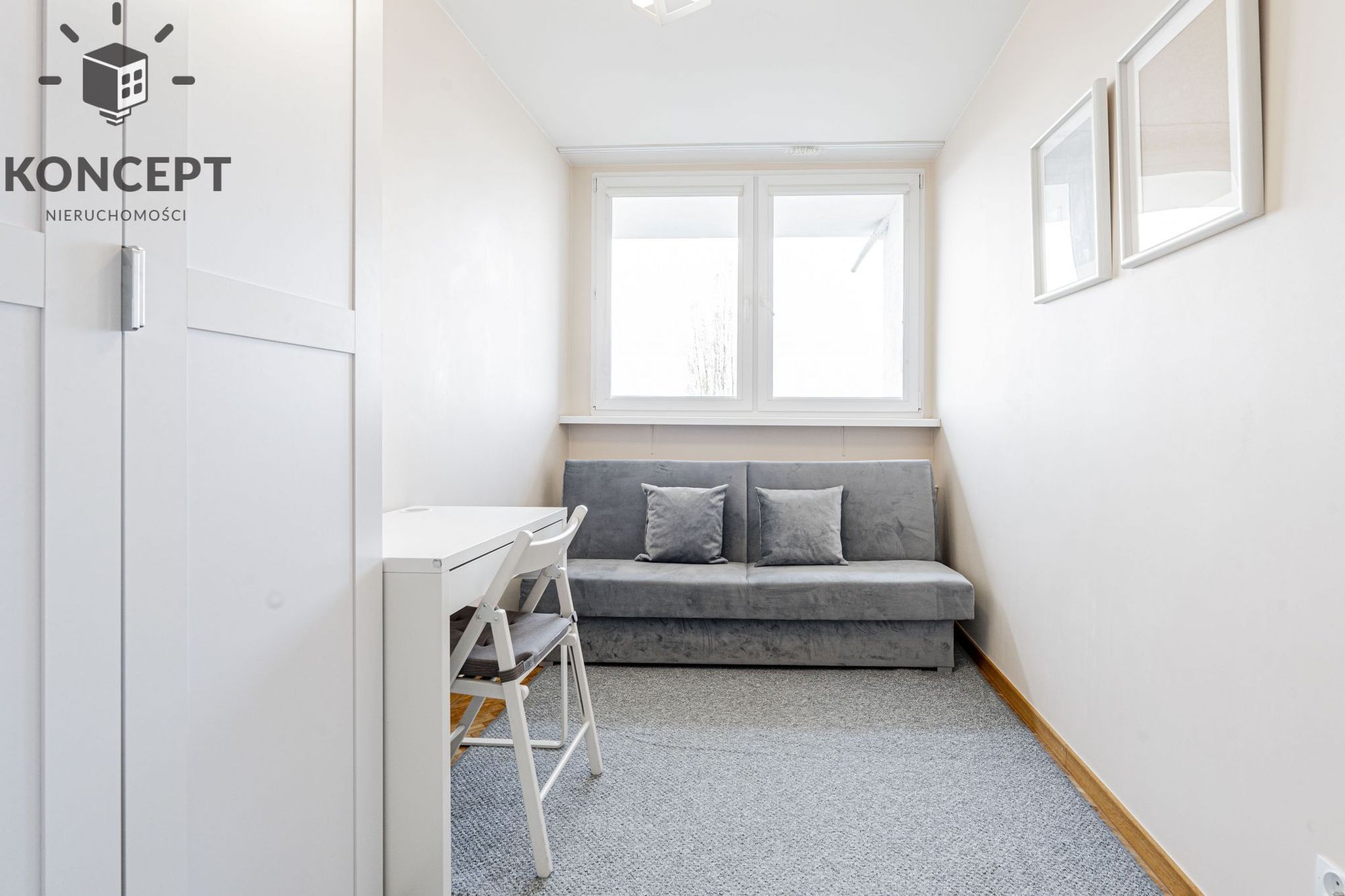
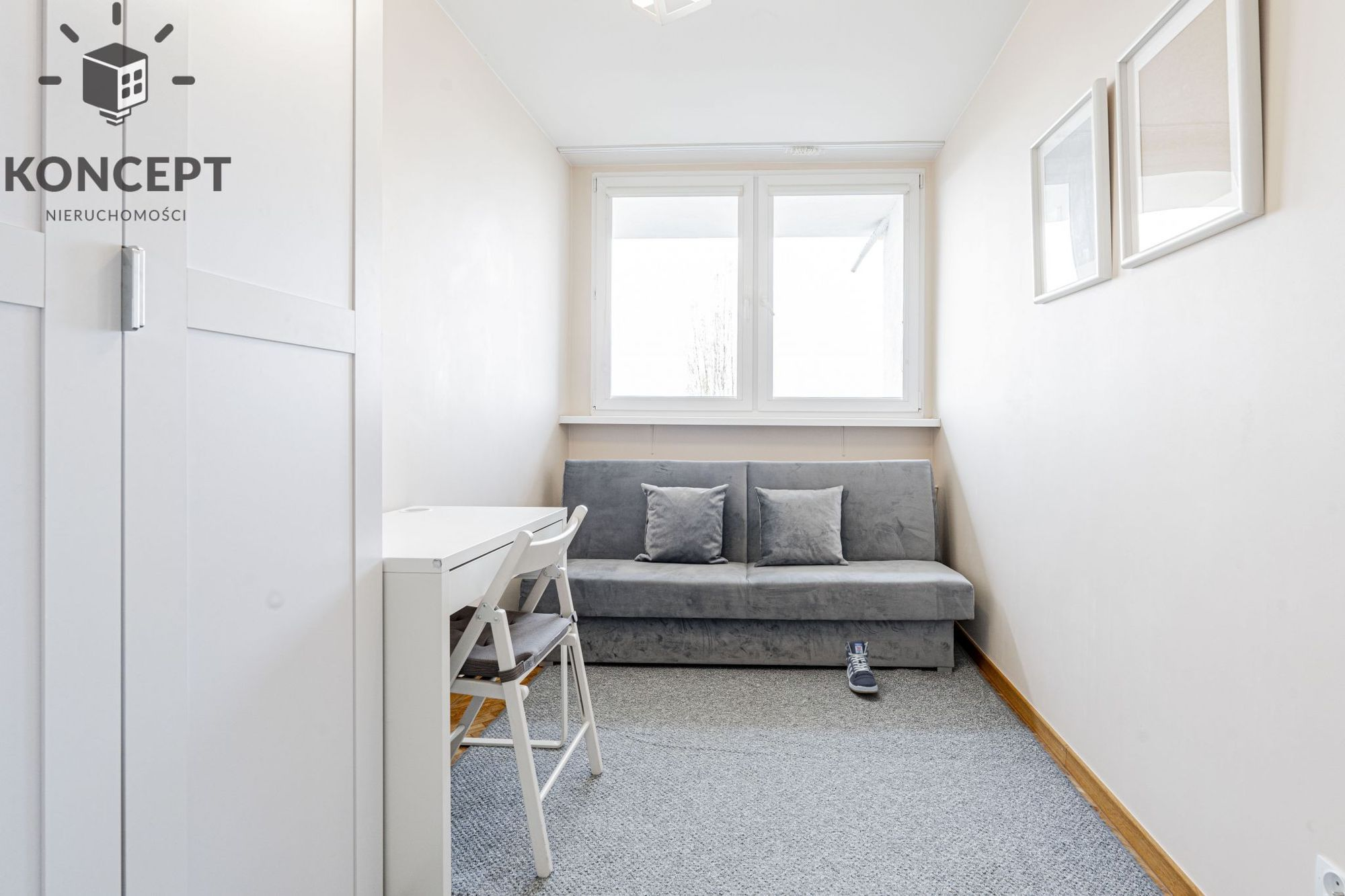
+ sneaker [845,640,878,694]
